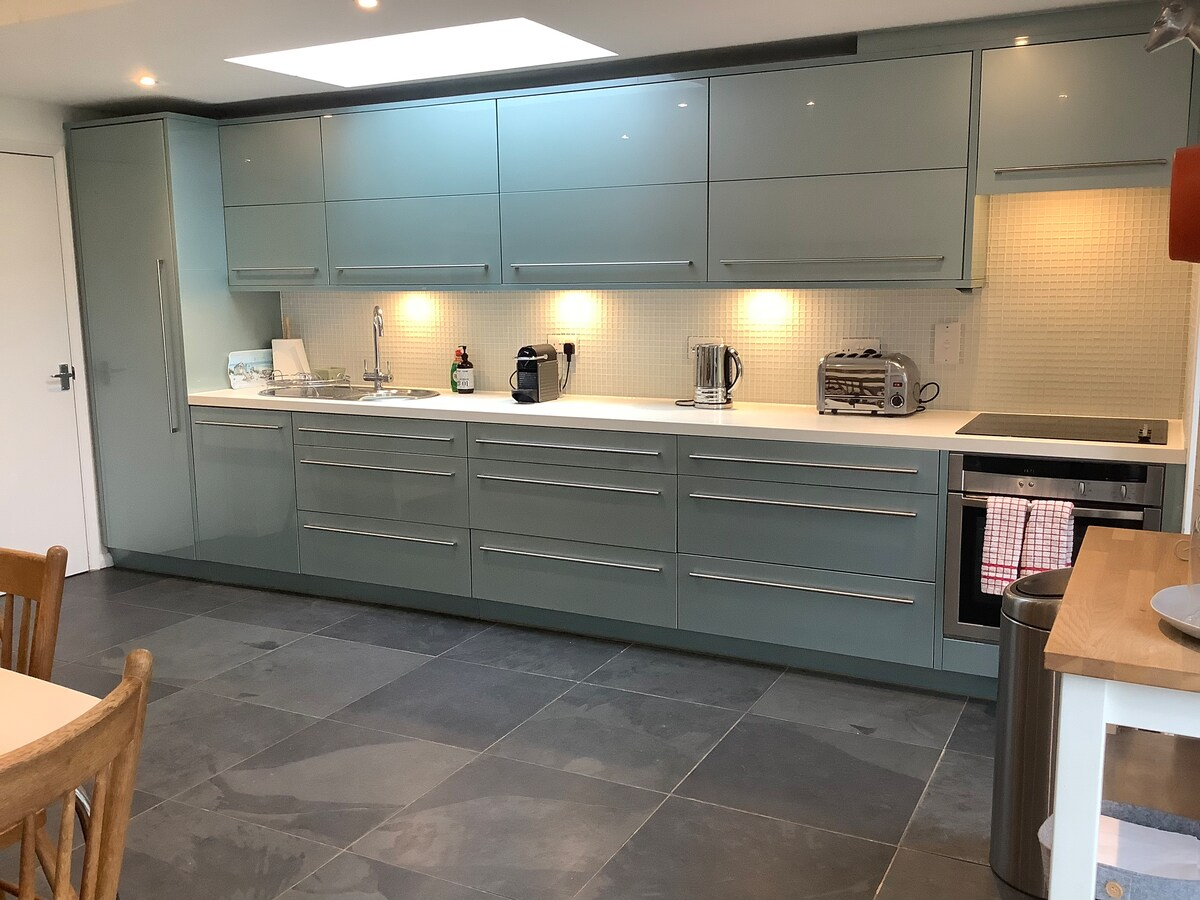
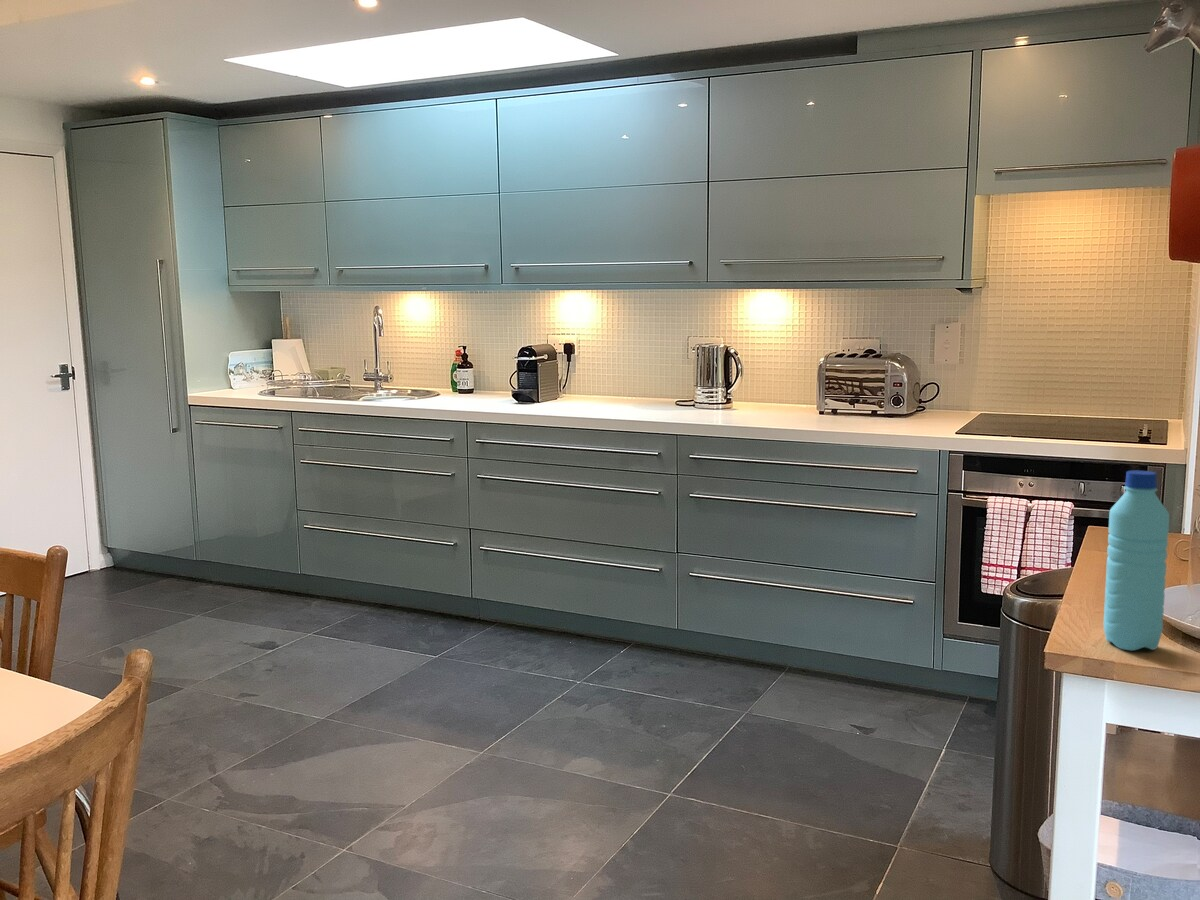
+ water bottle [1103,470,1170,652]
